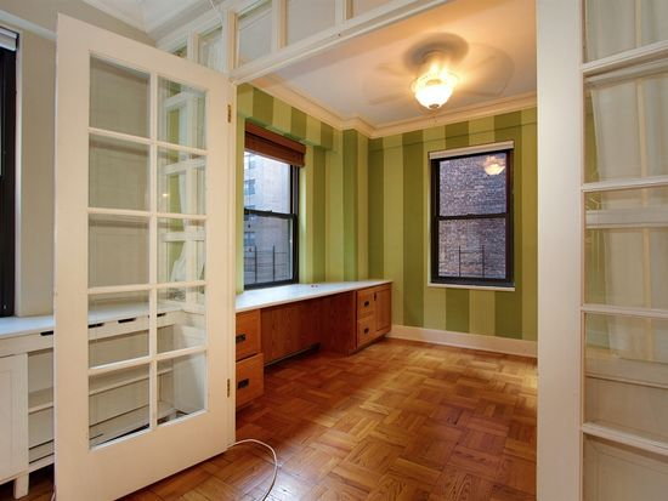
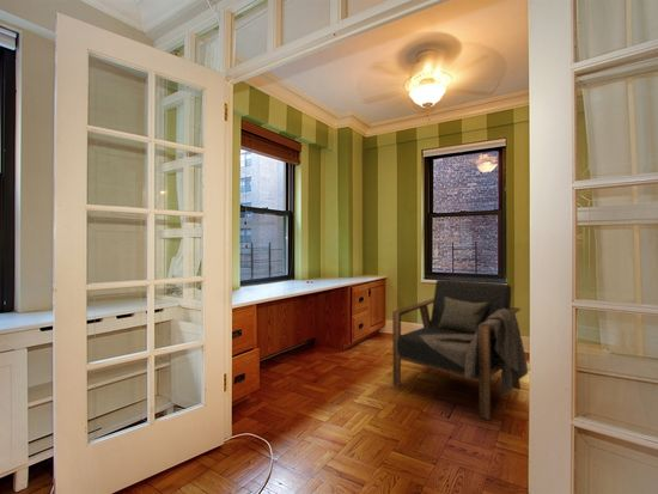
+ armchair [391,279,529,421]
